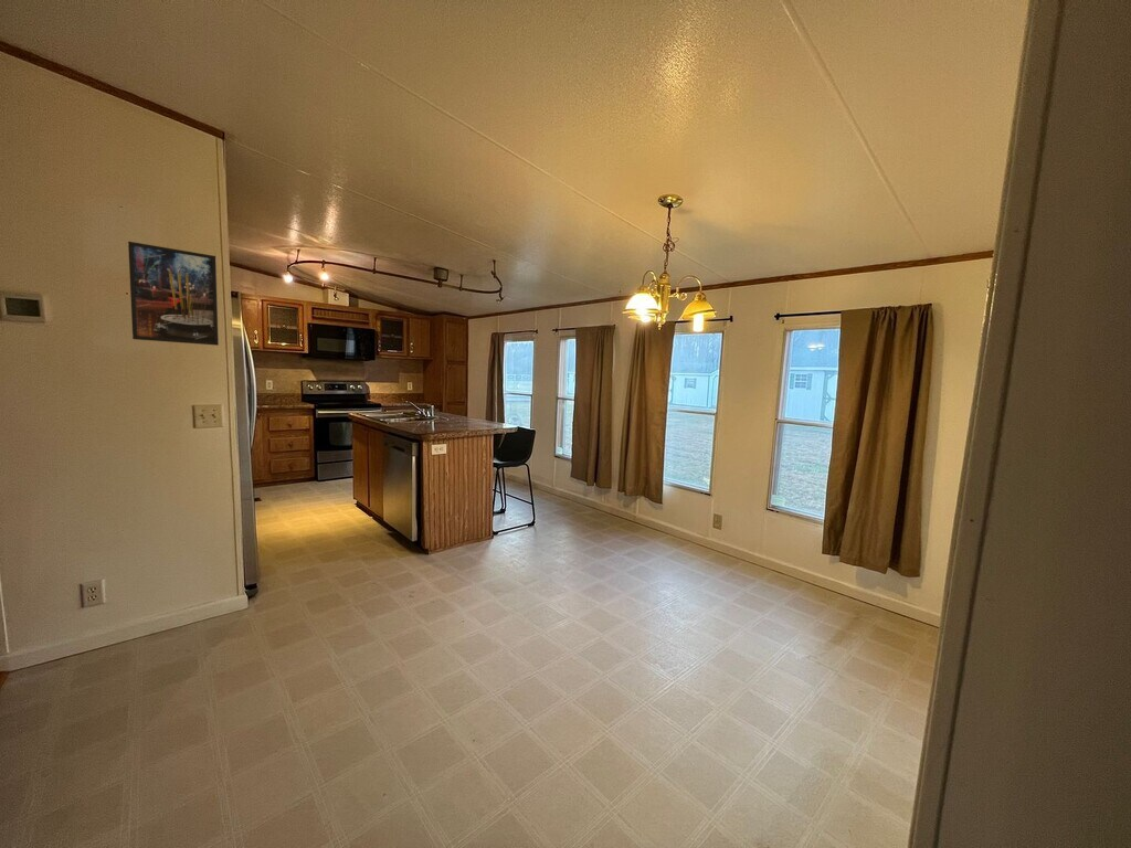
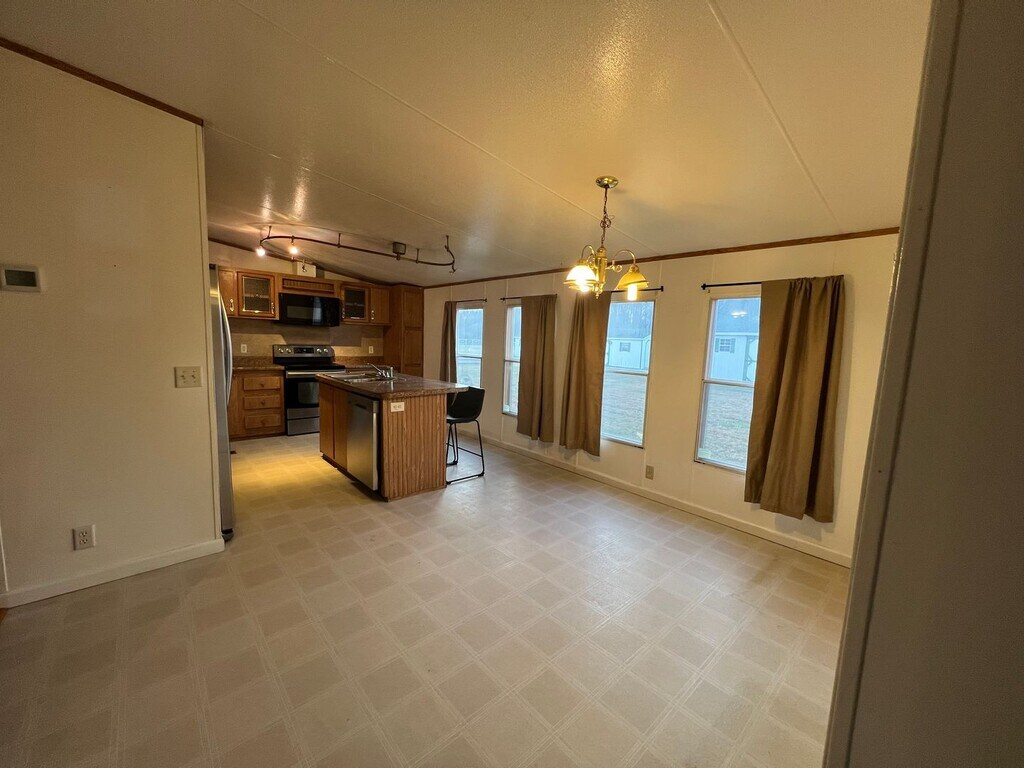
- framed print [127,241,220,347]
